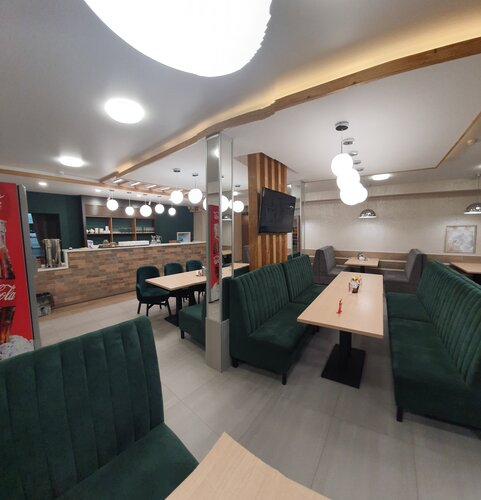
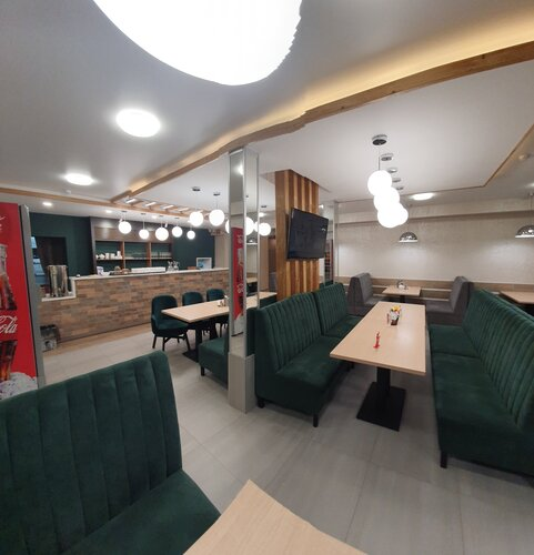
- wall art [443,224,478,255]
